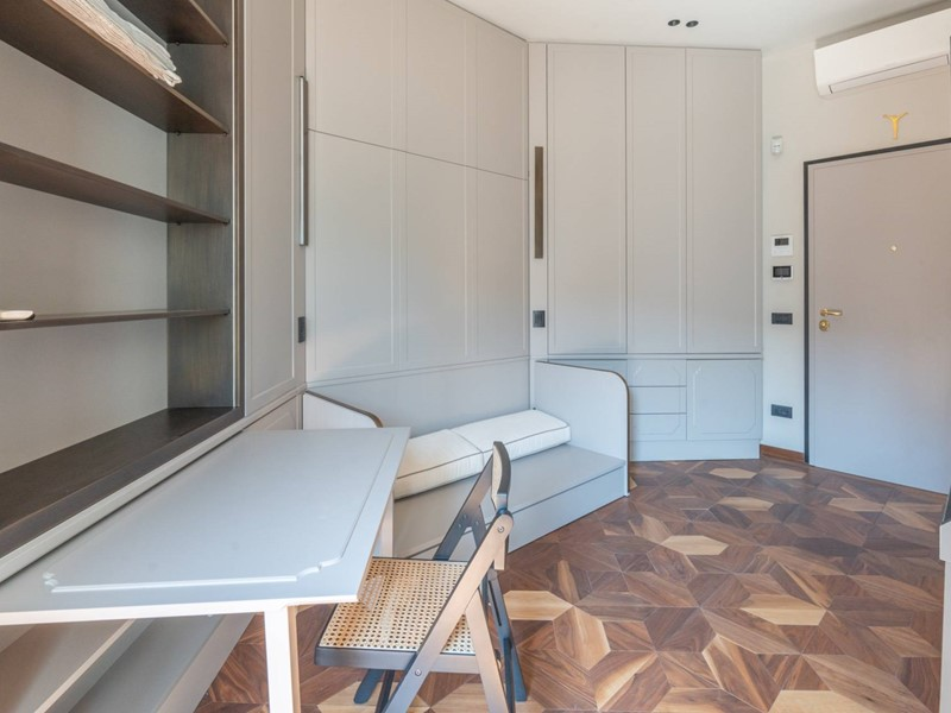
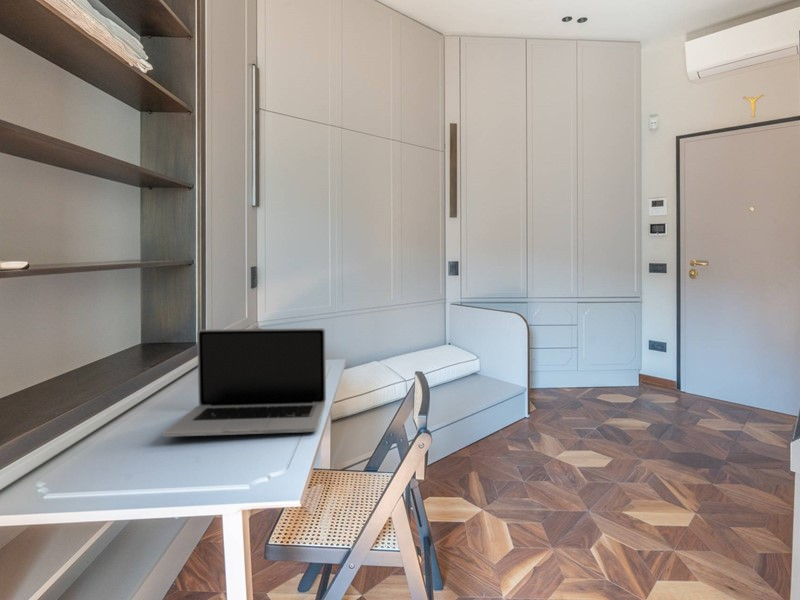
+ laptop [162,327,327,438]
